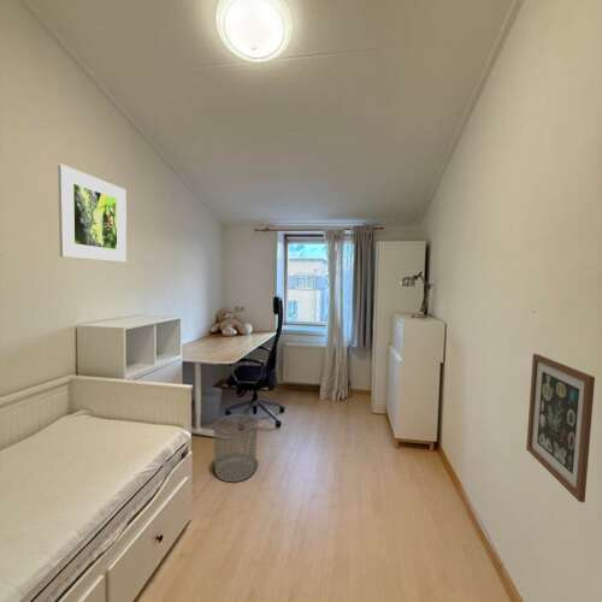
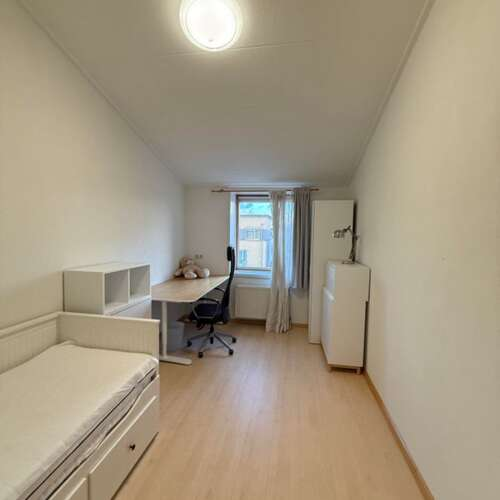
- waste bin [213,413,259,483]
- wall art [525,353,596,503]
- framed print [57,164,128,264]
